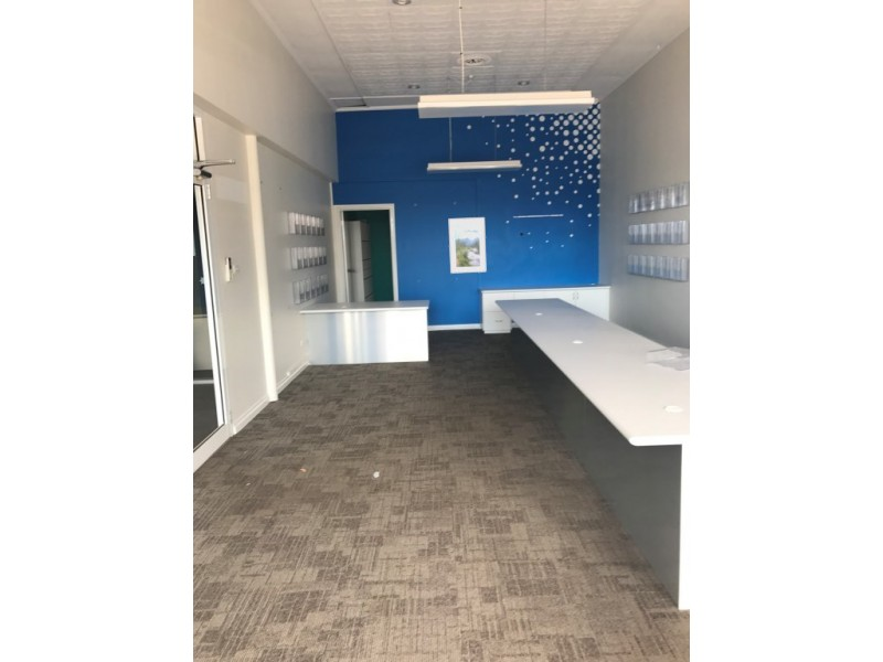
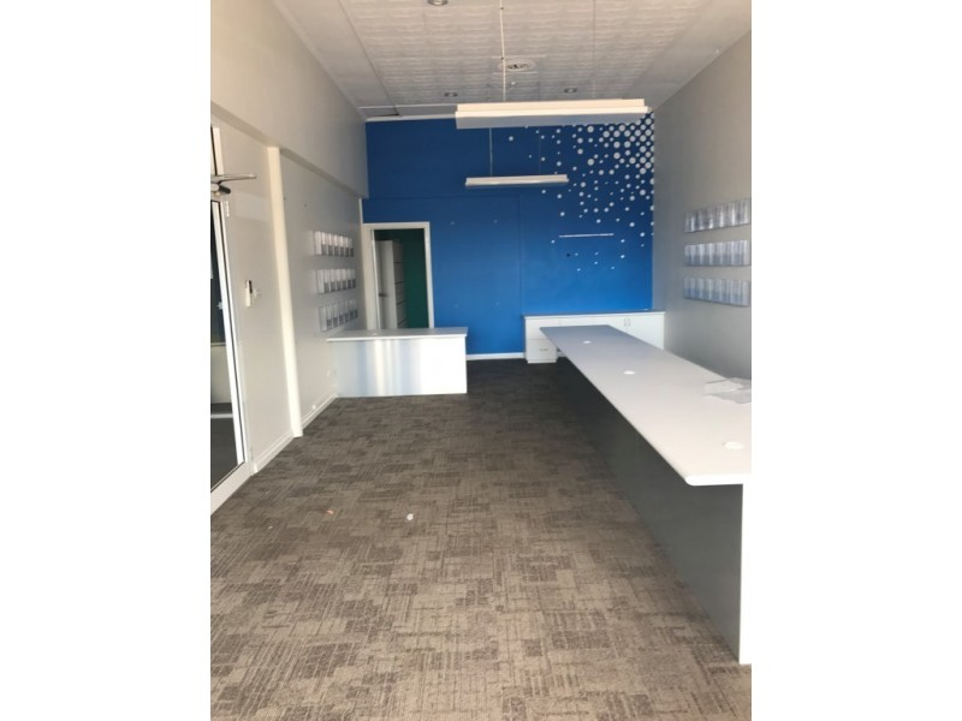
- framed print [448,216,488,275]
